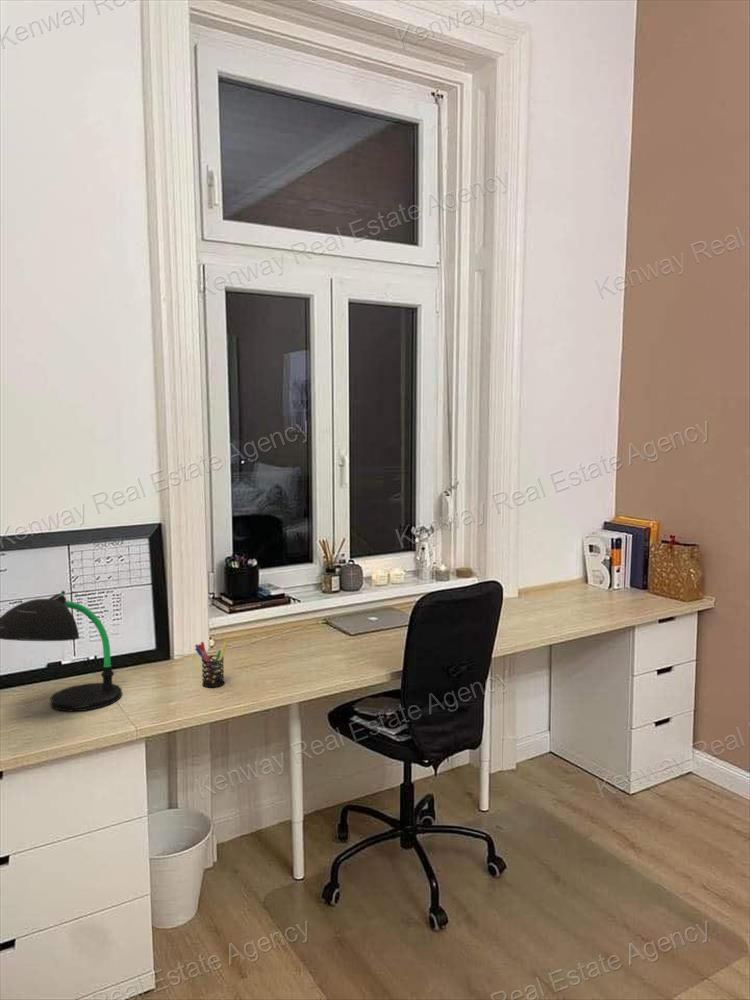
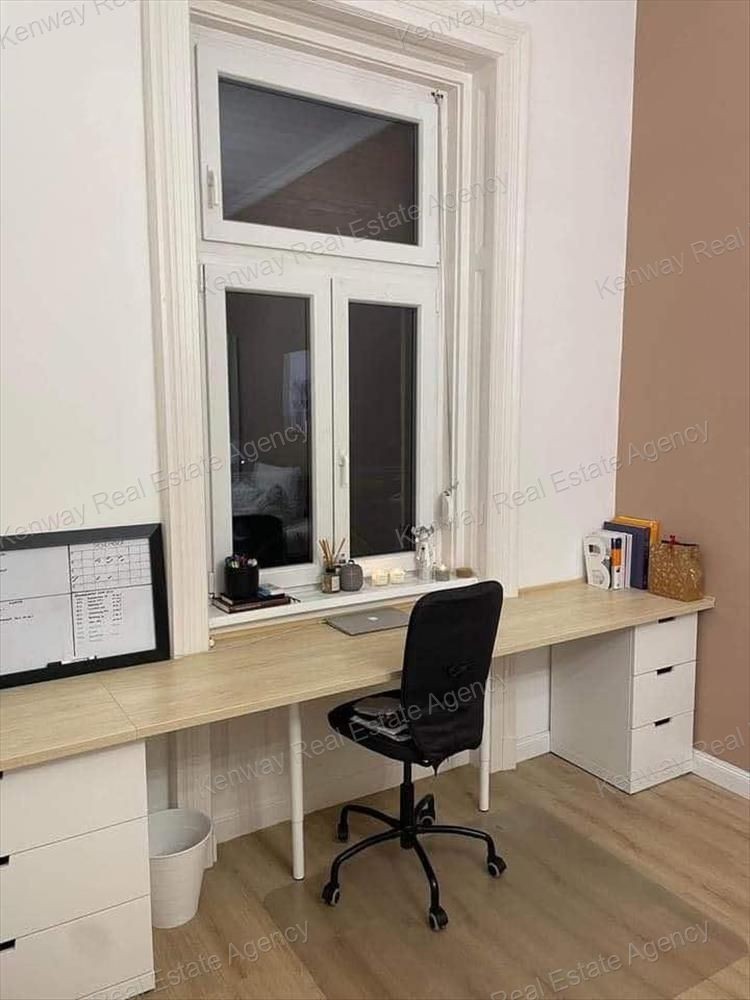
- pen holder [194,641,228,688]
- desk lamp [0,590,123,712]
